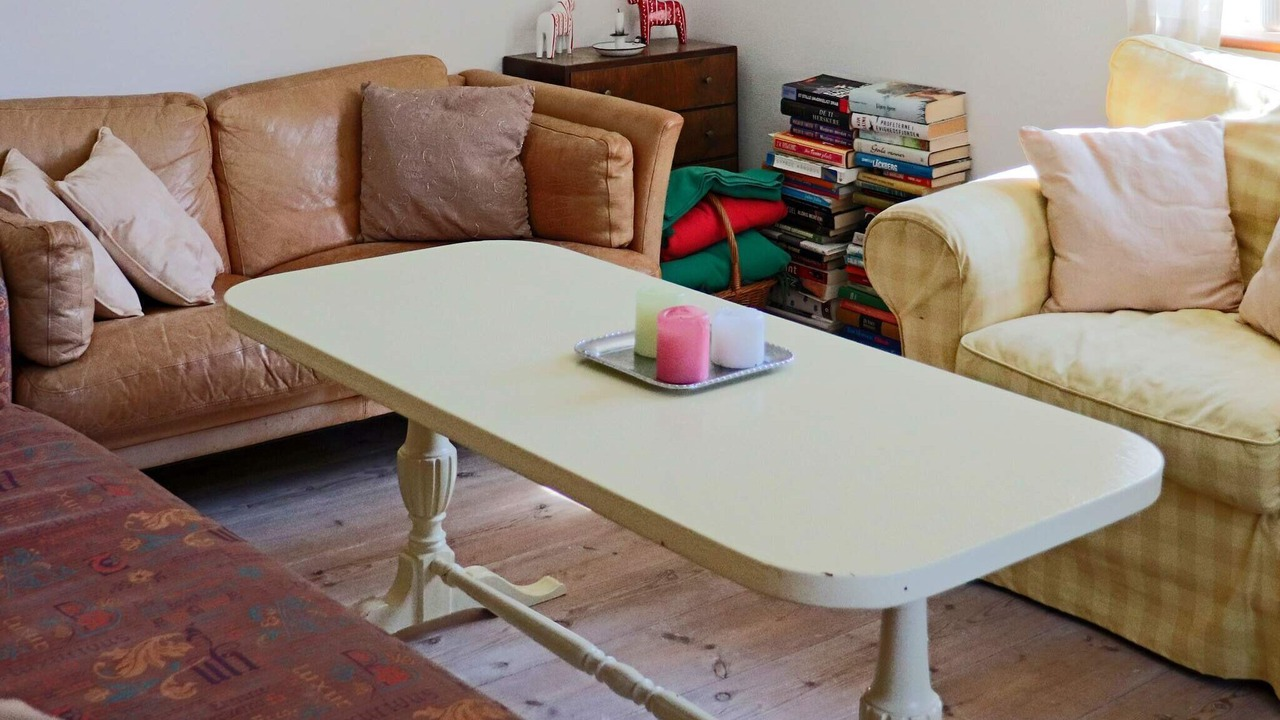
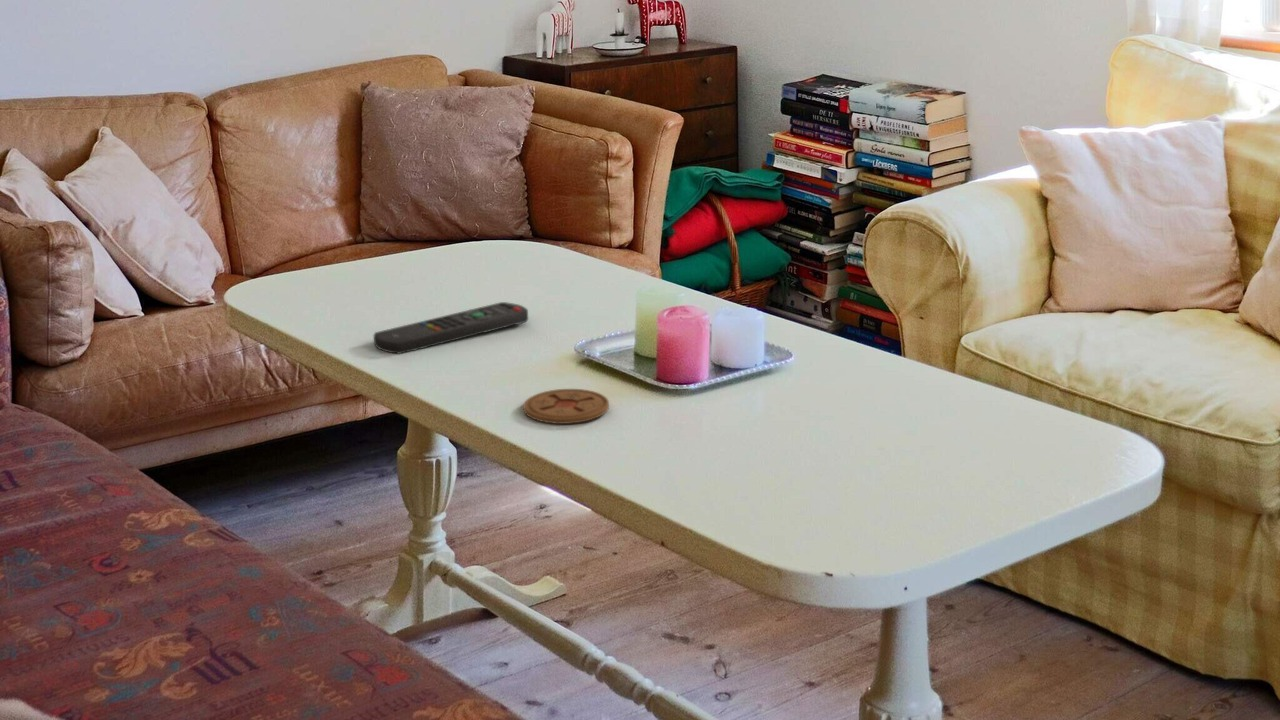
+ coaster [522,388,610,425]
+ remote control [373,301,529,355]
